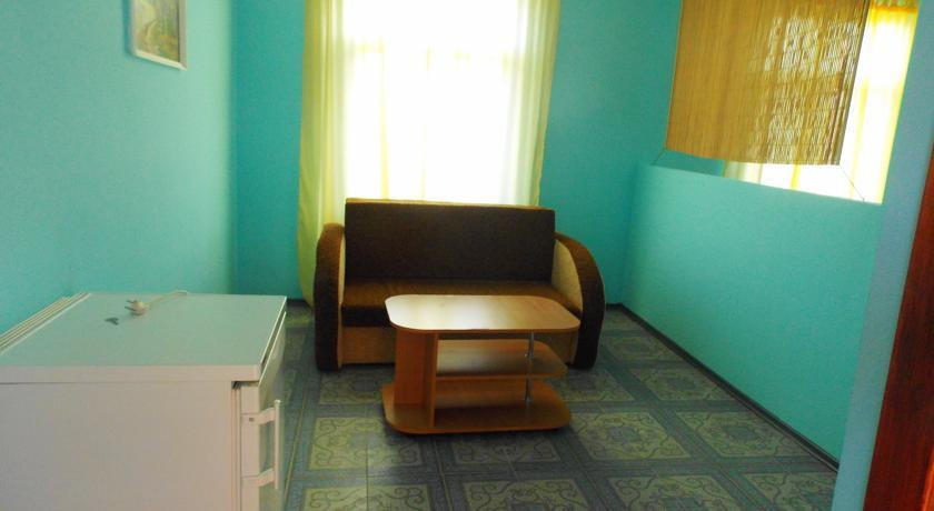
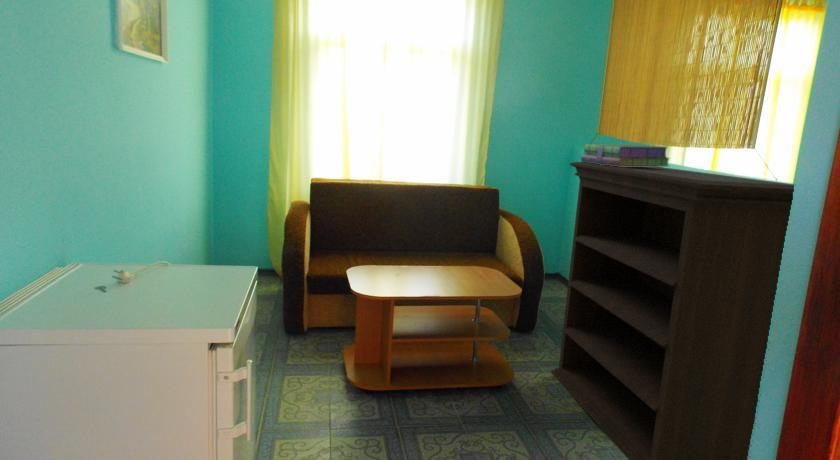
+ stack of books [580,143,672,168]
+ bookshelf [550,161,795,460]
